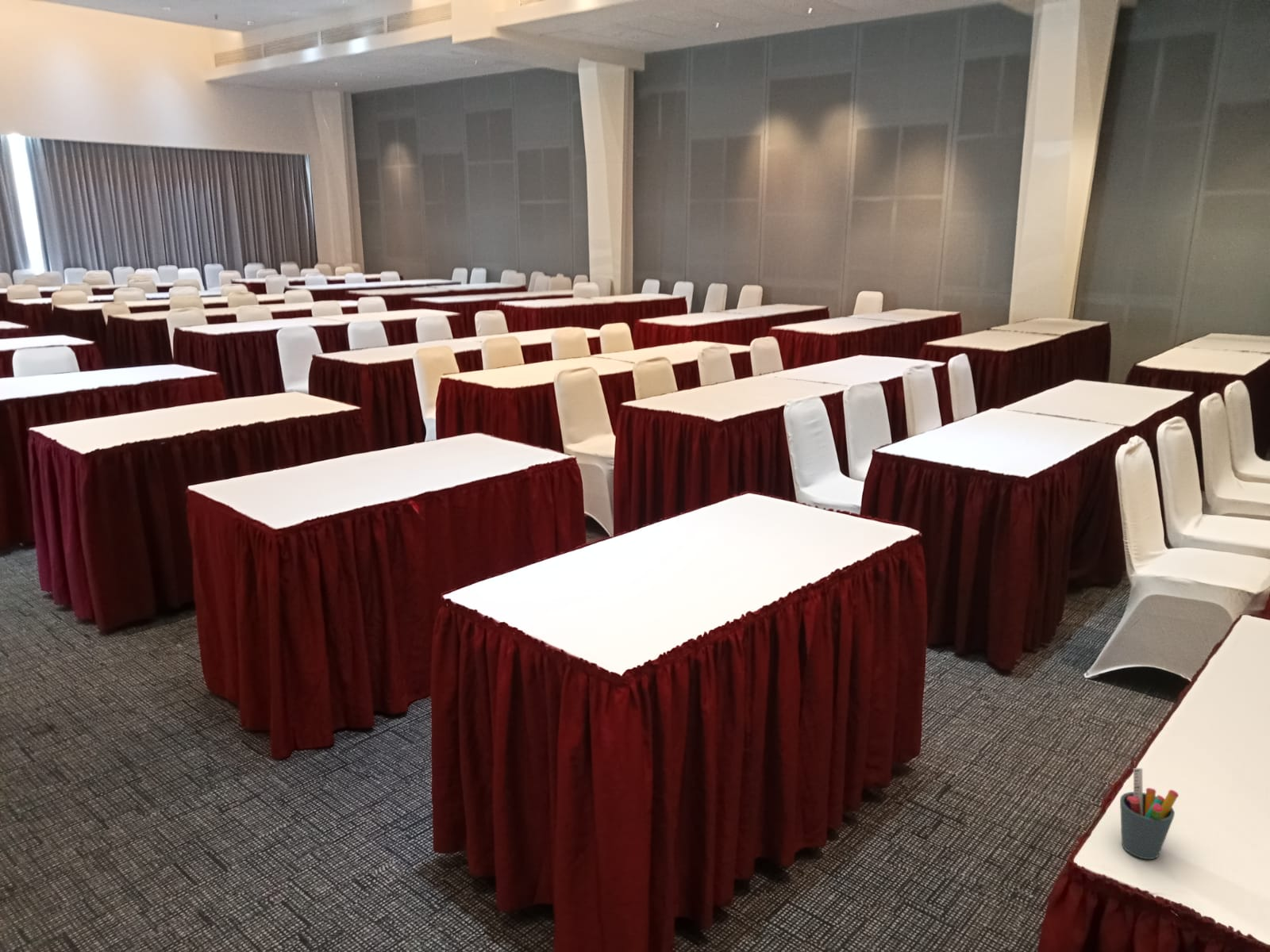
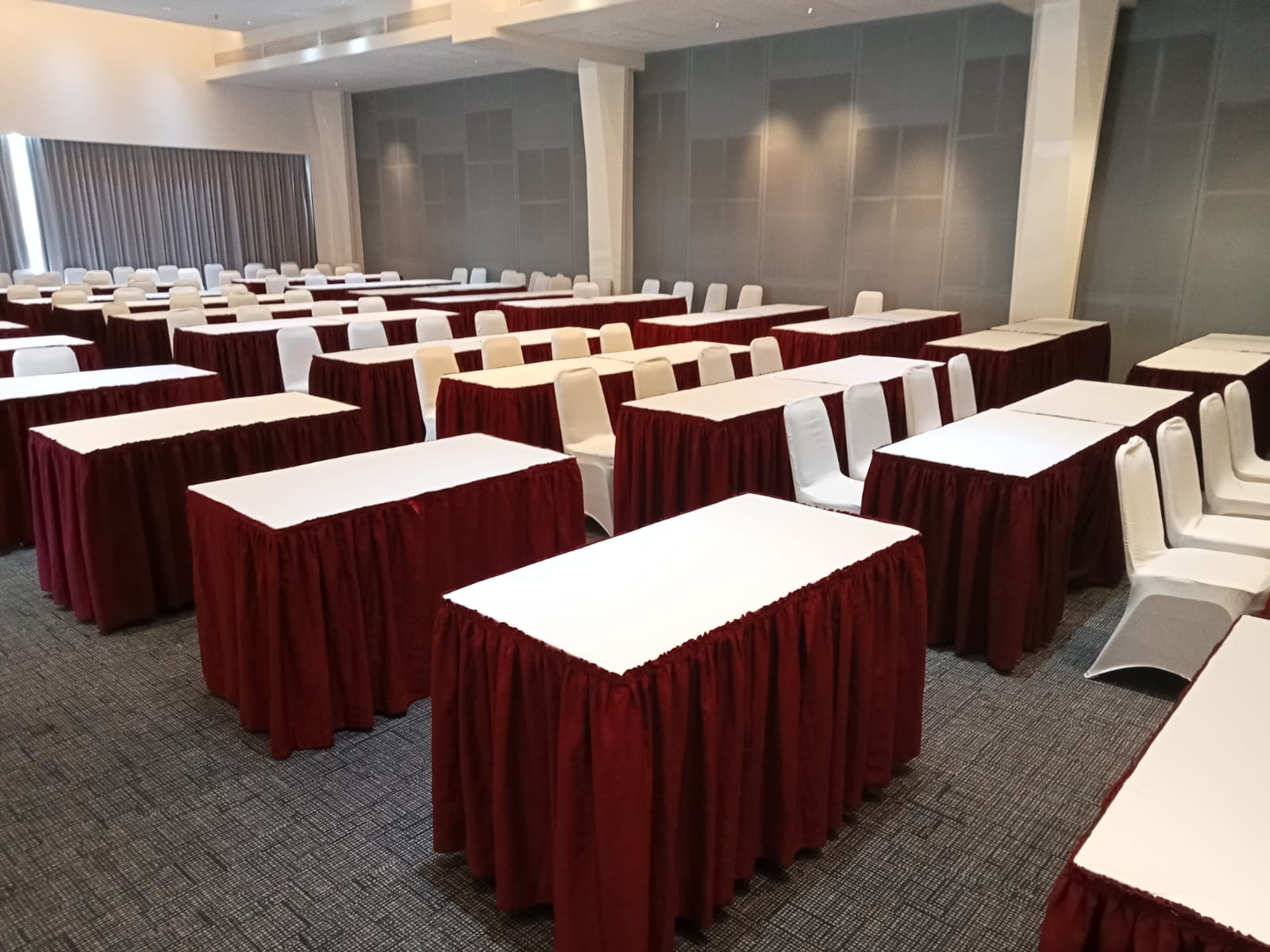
- pen holder [1119,767,1180,860]
